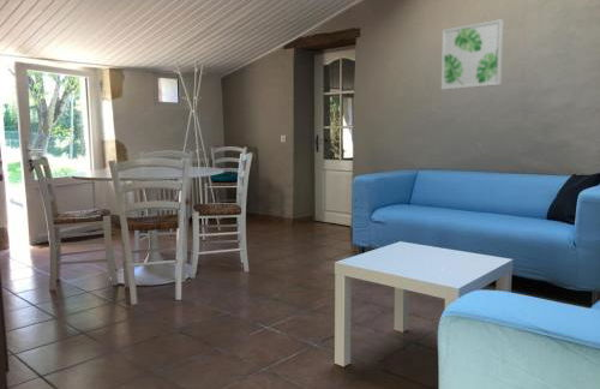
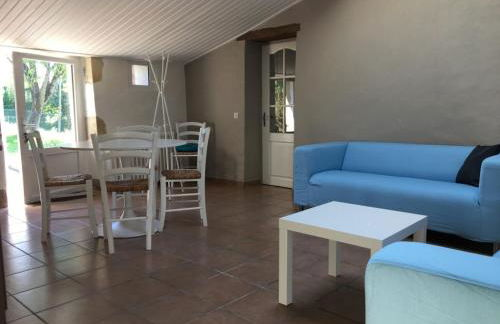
- wall art [440,18,504,91]
